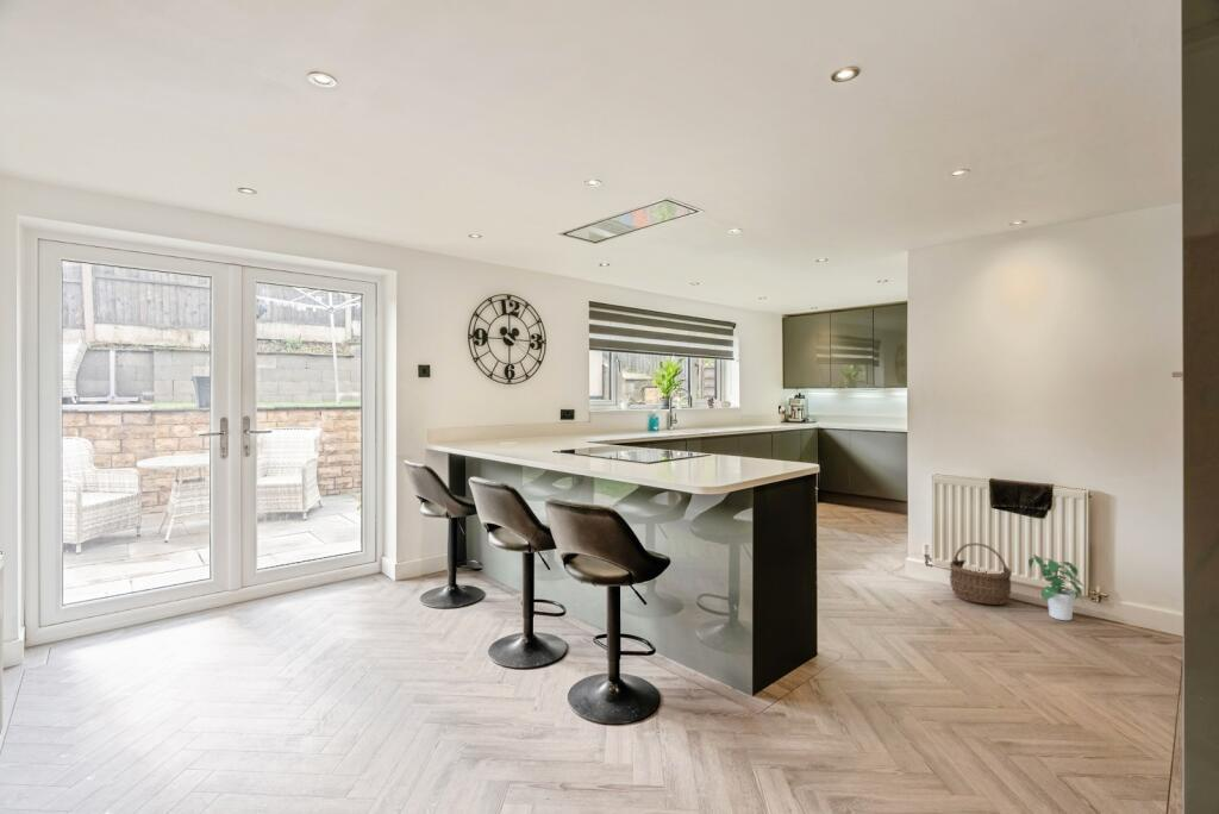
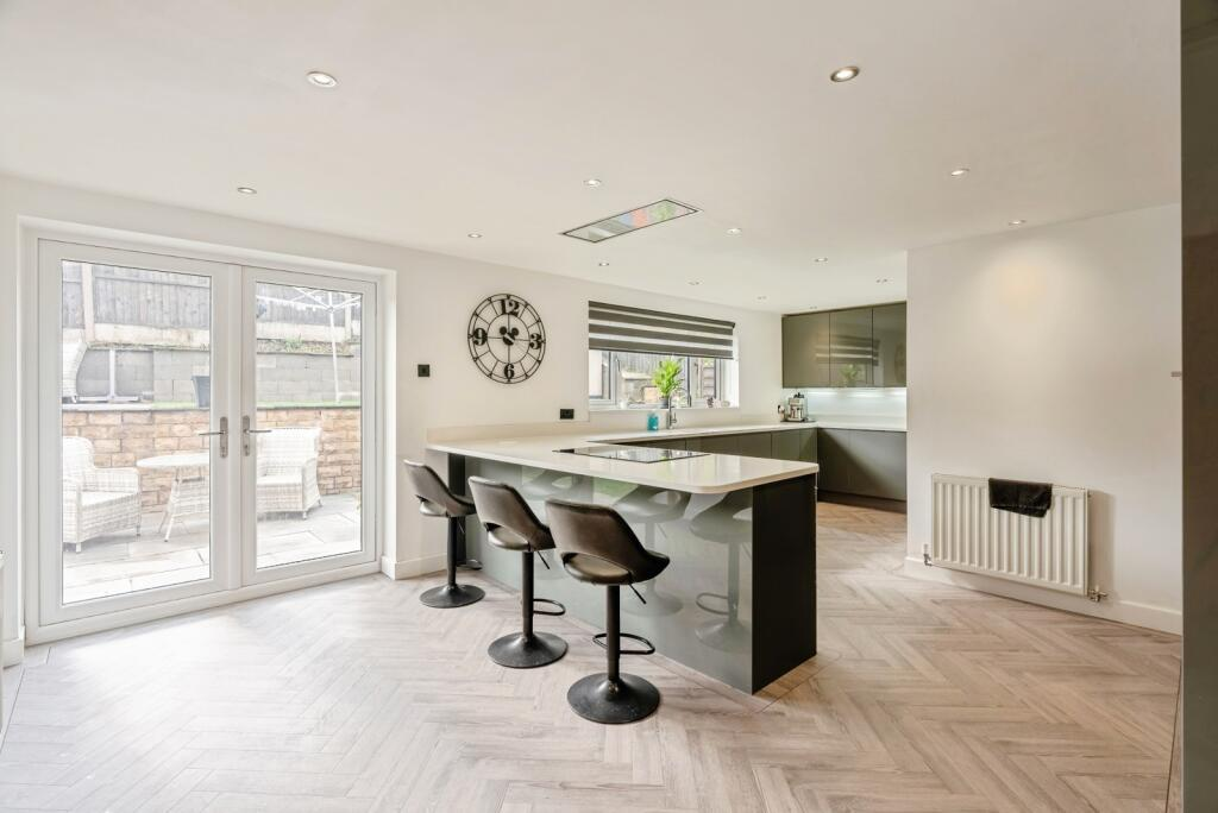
- wicker basket [949,541,1013,606]
- potted plant [1027,553,1086,621]
